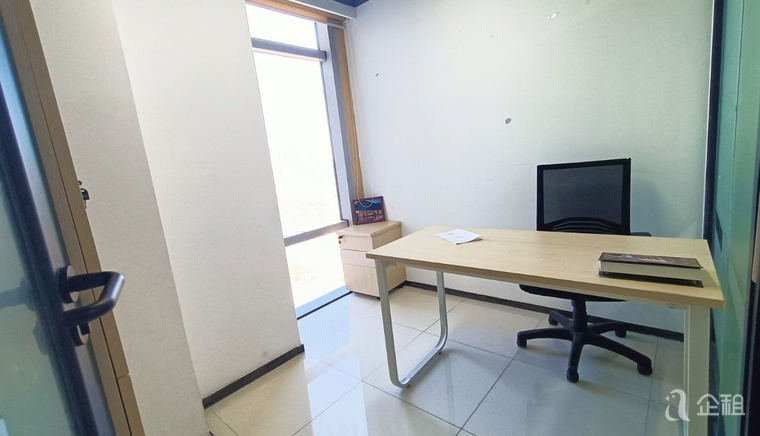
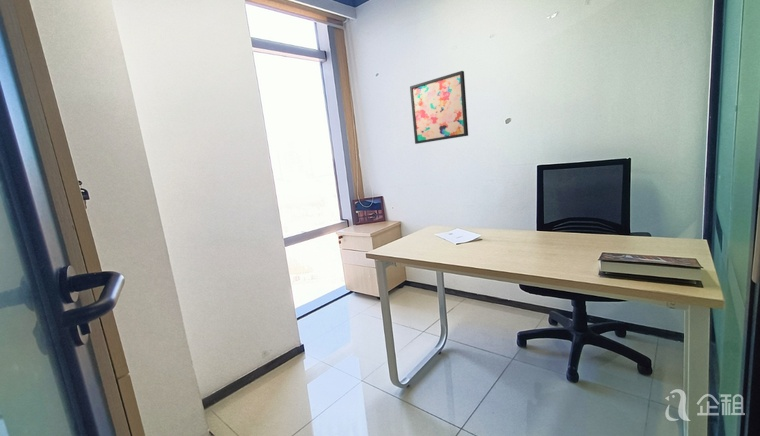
+ wall art [409,70,469,145]
